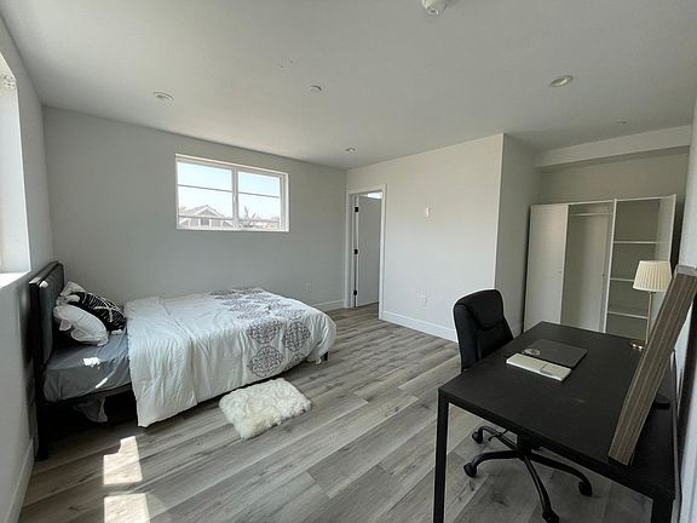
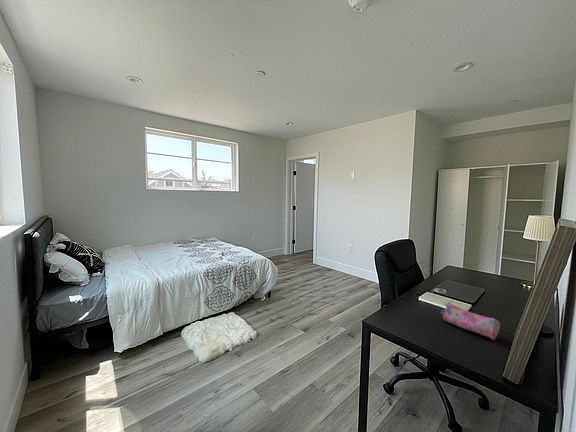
+ pencil case [440,303,501,341]
